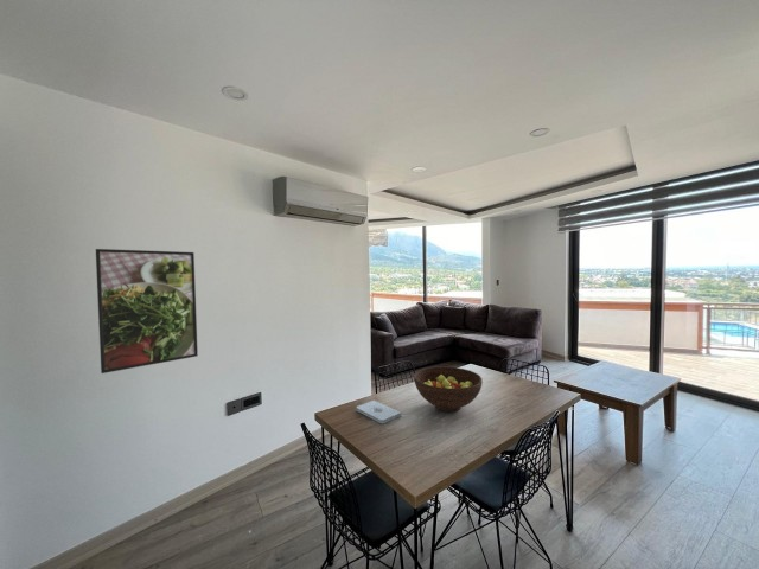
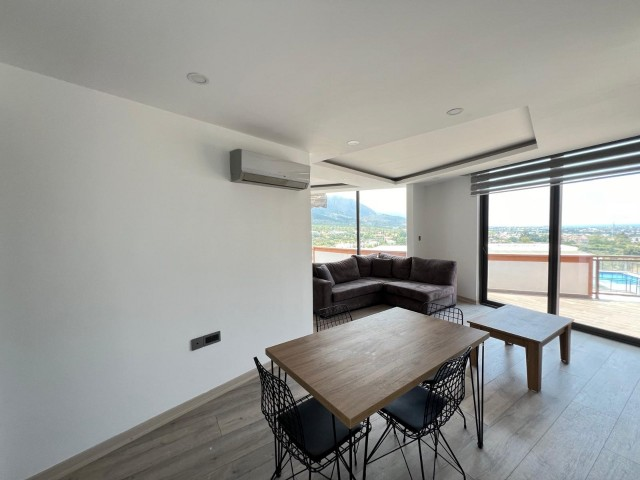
- notepad [356,399,402,424]
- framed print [95,248,199,375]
- fruit bowl [413,365,484,413]
